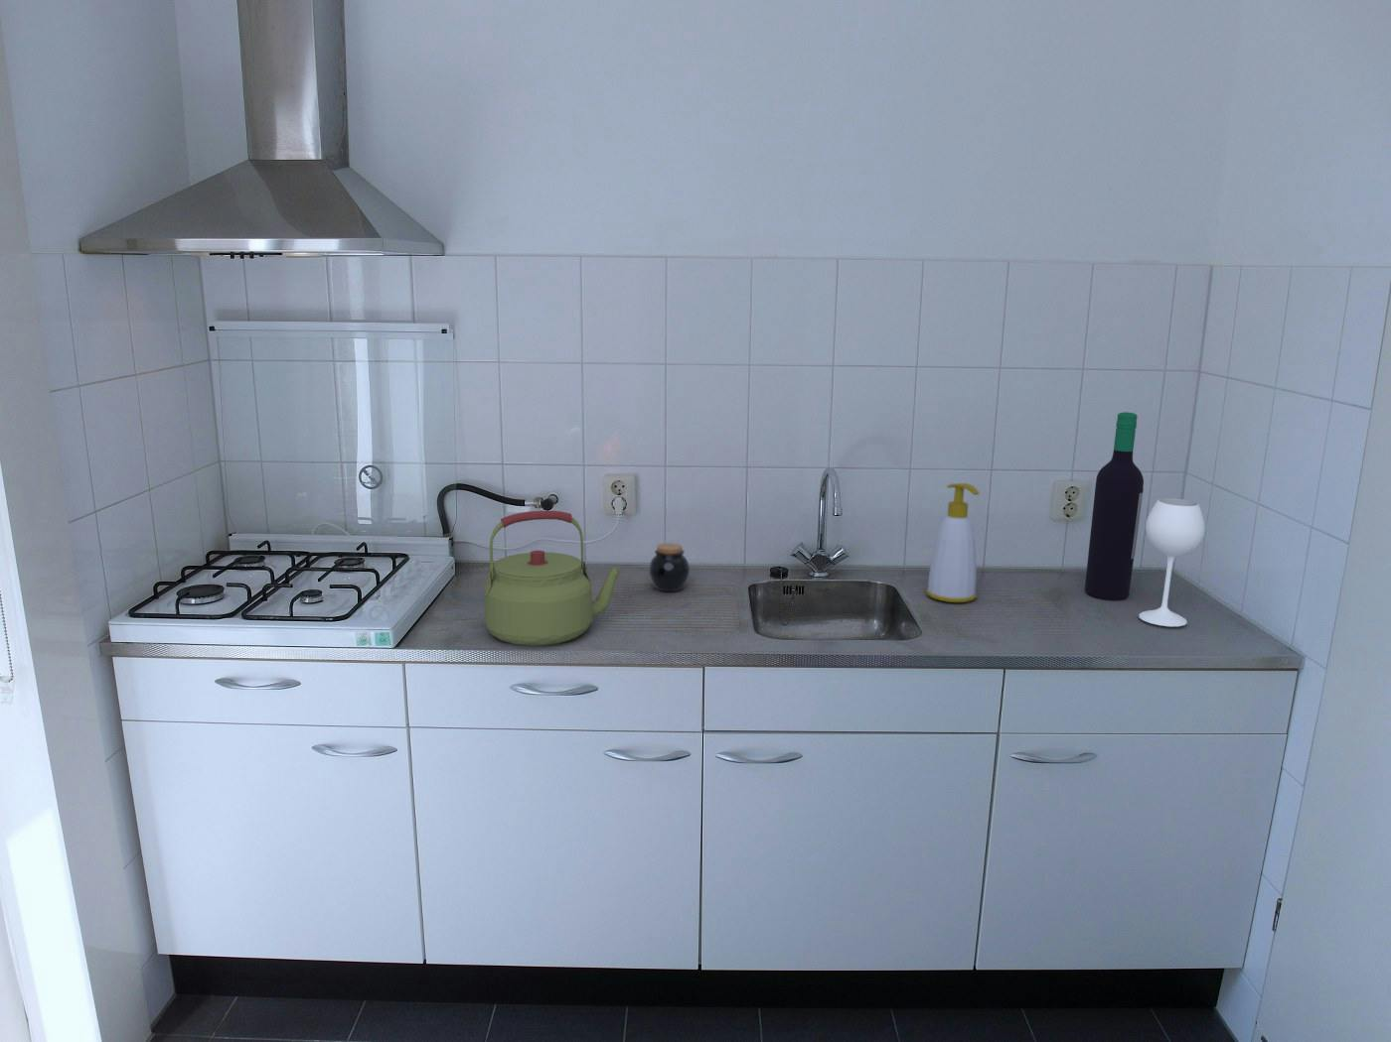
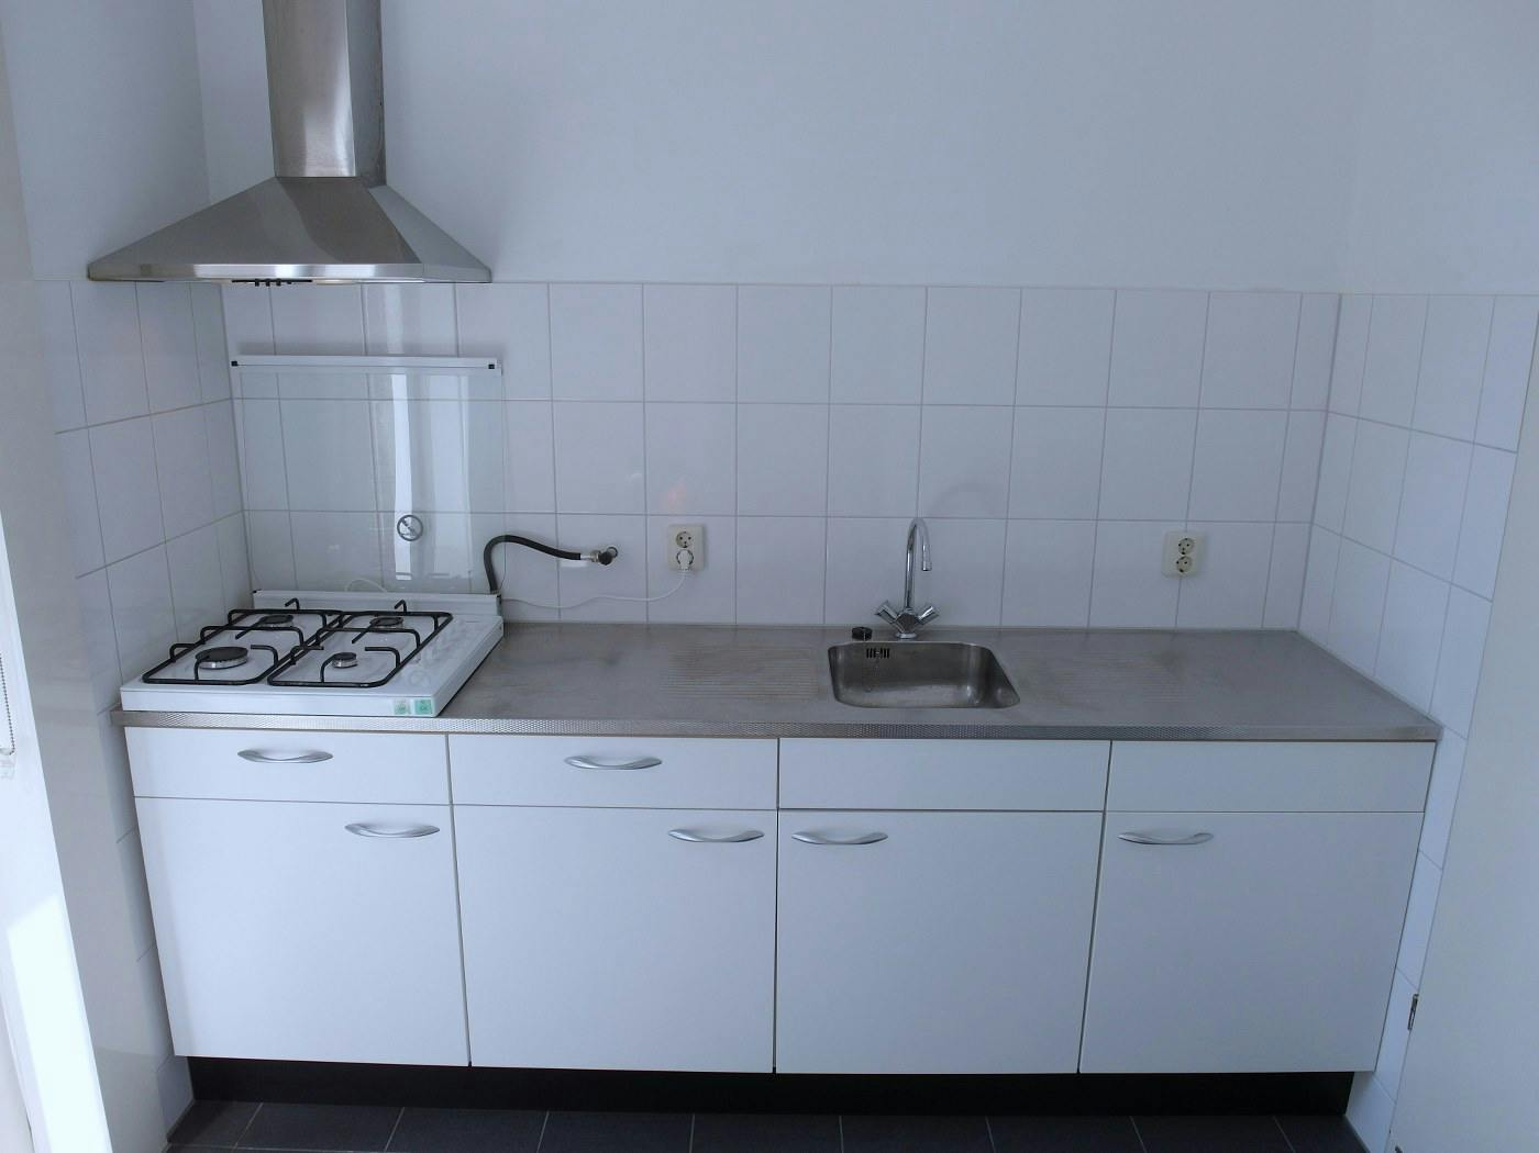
- jar [647,542,690,592]
- kettle [483,510,622,647]
- wine bottle [1084,410,1206,627]
- soap bottle [926,483,980,603]
